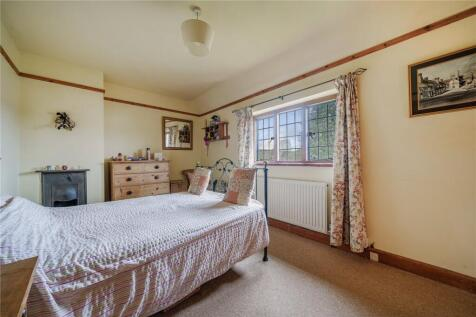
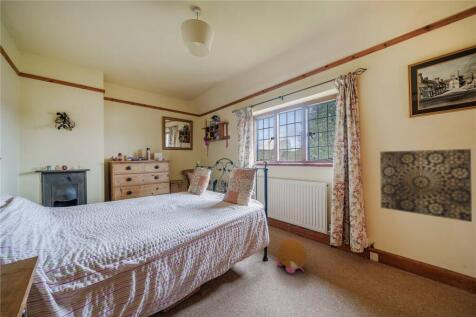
+ plush toy [276,237,308,275]
+ wall art [379,148,473,223]
